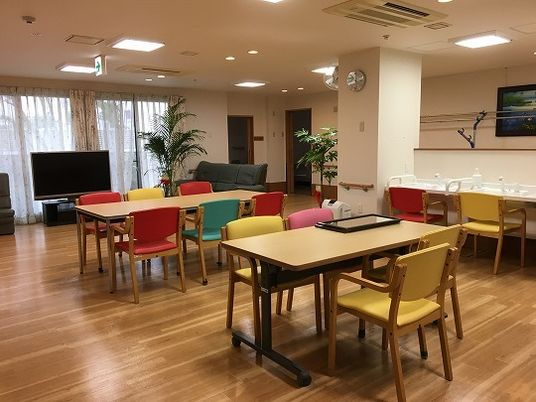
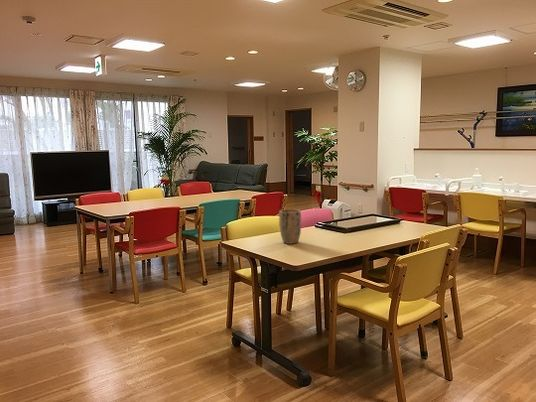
+ plant pot [278,208,302,245]
